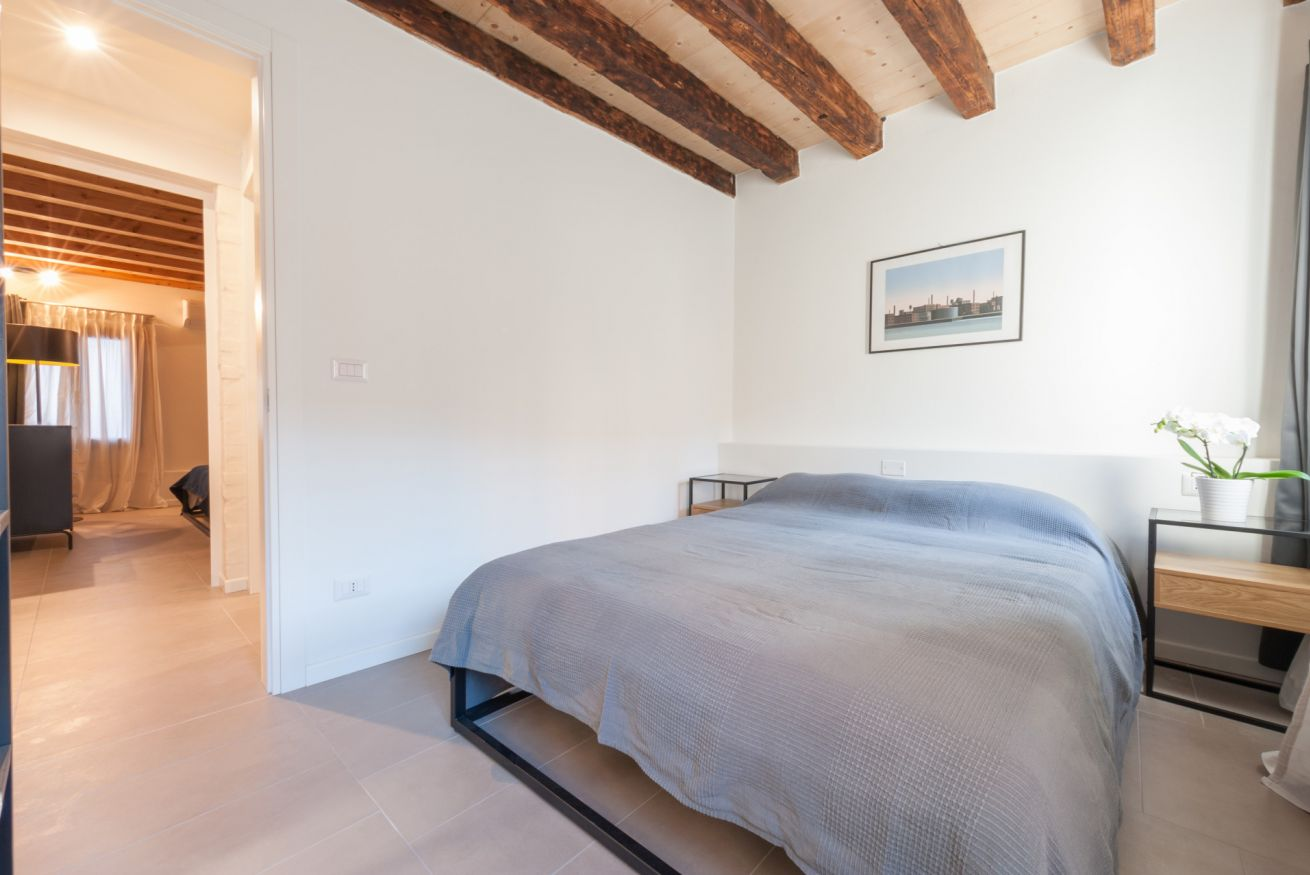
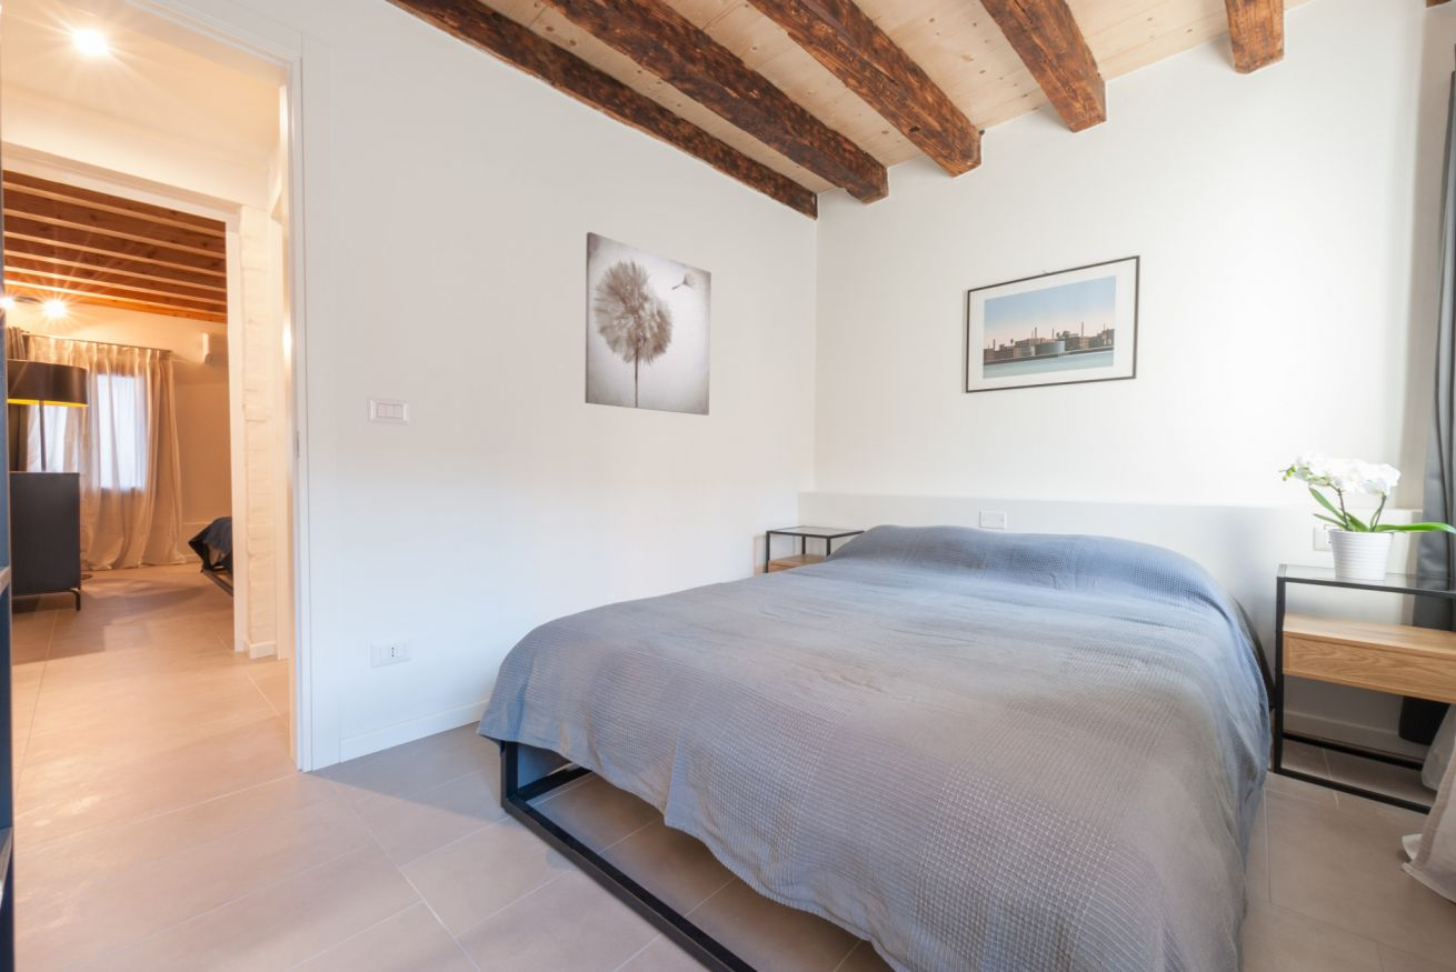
+ wall art [584,231,712,417]
